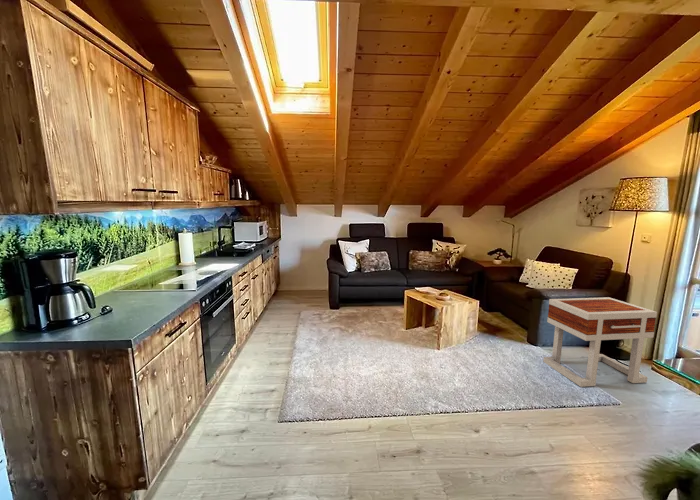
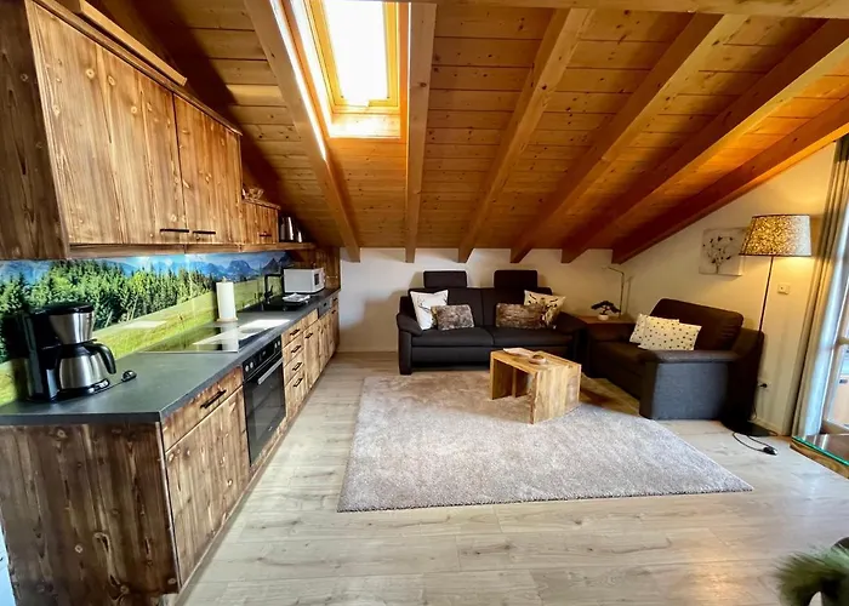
- side table [542,296,658,388]
